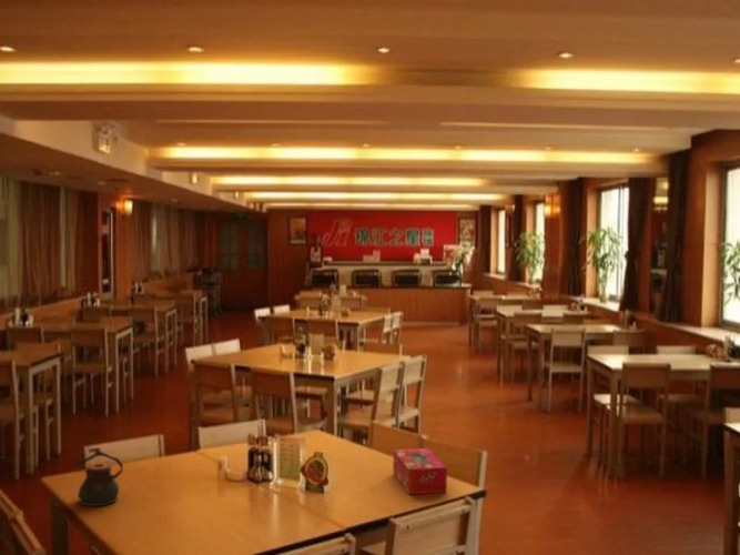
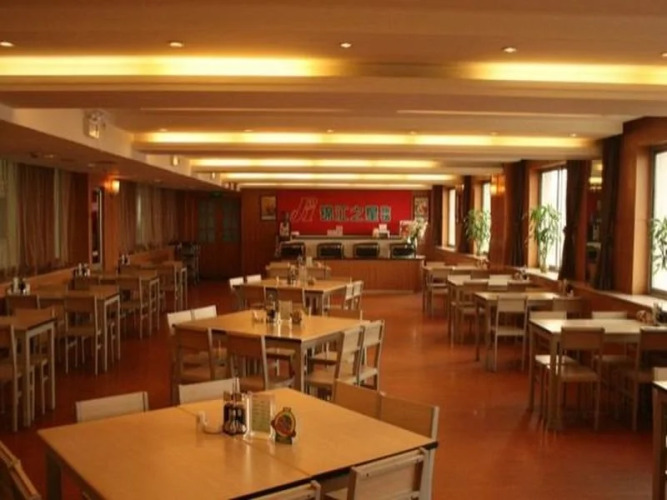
- teapot [75,446,124,507]
- tissue box [392,447,448,495]
